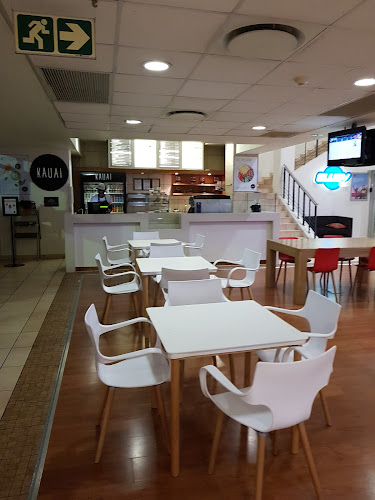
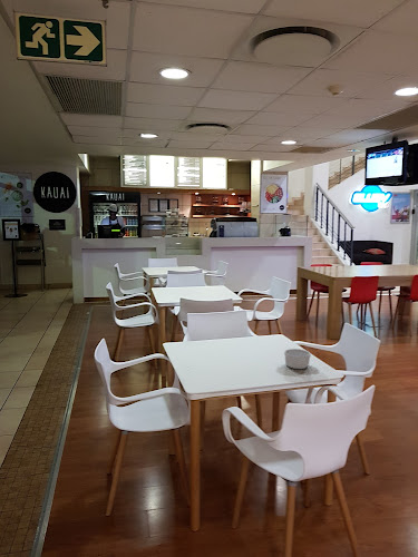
+ ramekin [283,348,312,370]
